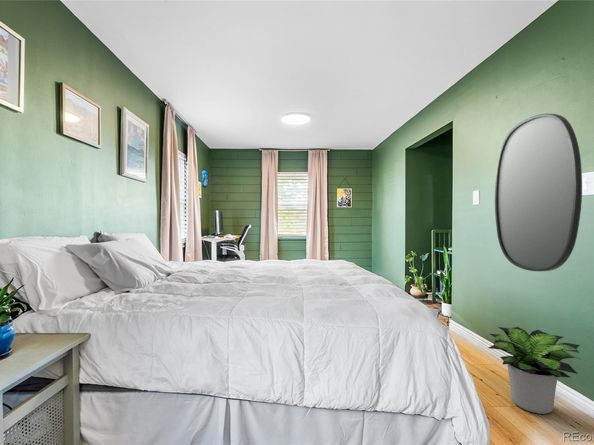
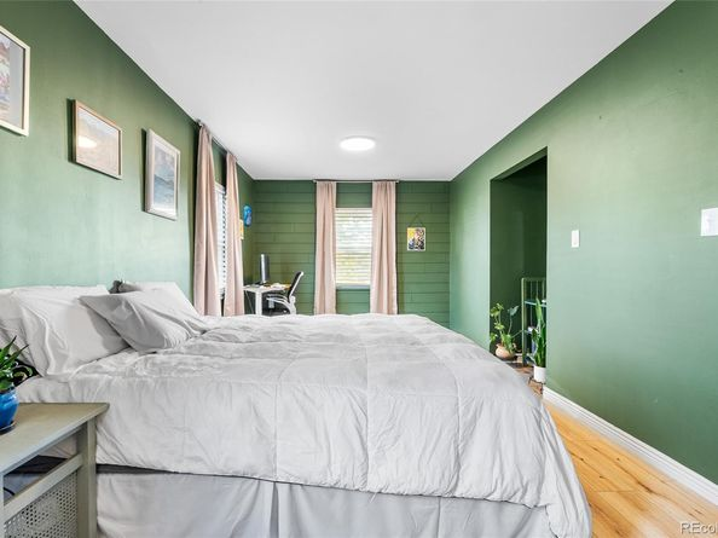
- potted plant [488,326,589,415]
- home mirror [494,113,583,272]
